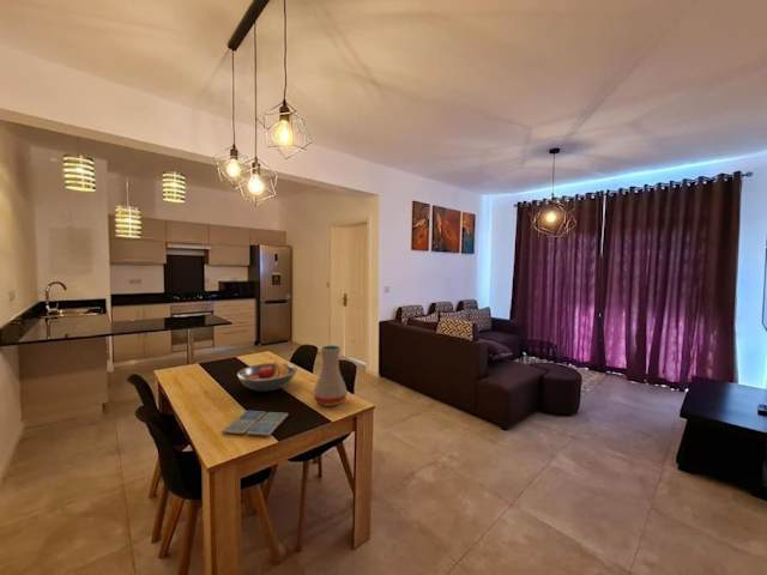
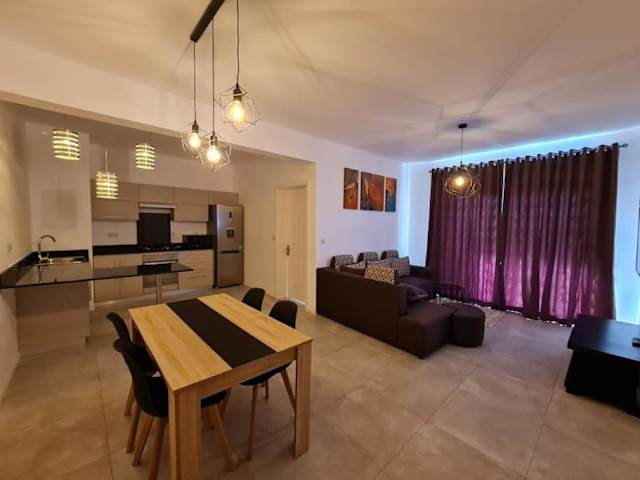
- fruit bowl [236,359,298,393]
- vase [312,344,349,407]
- drink coaster [221,410,289,437]
